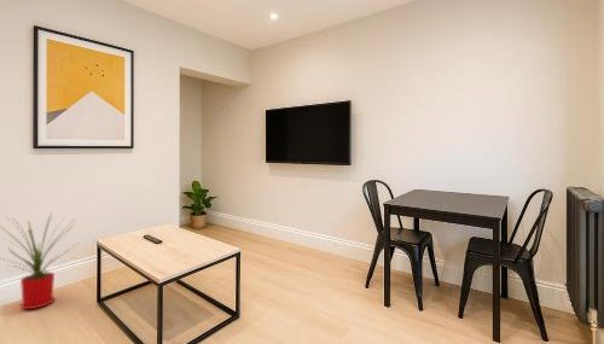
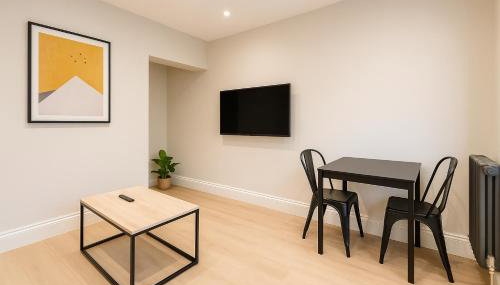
- house plant [0,211,79,310]
